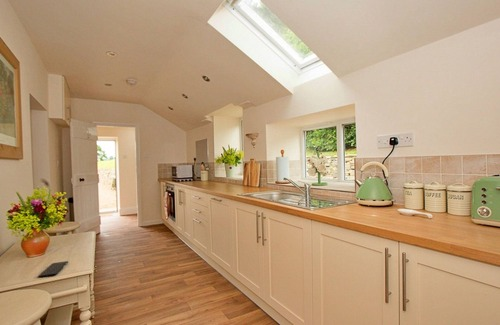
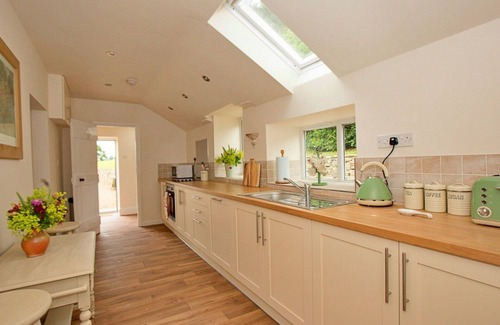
- smartphone [38,260,69,278]
